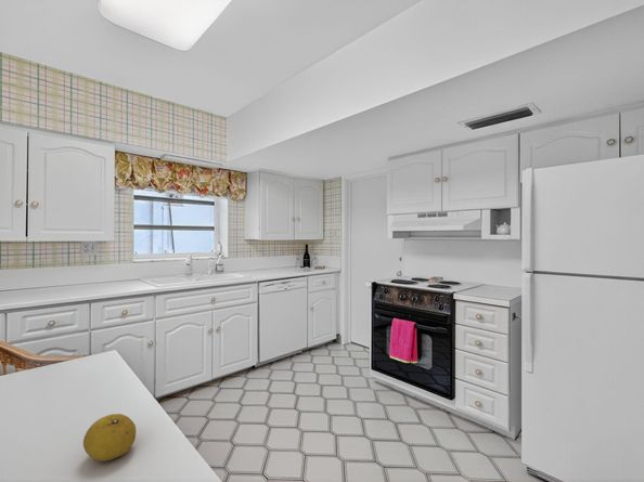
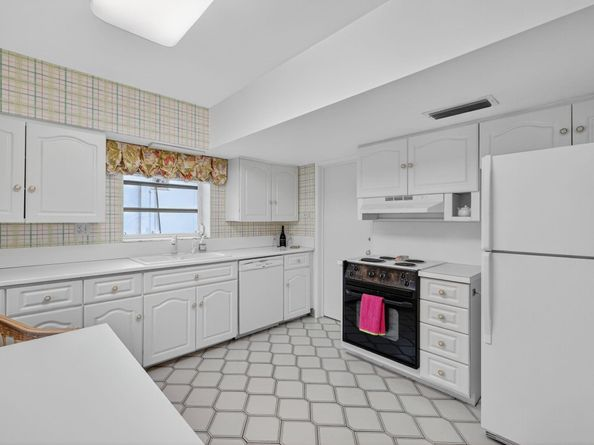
- fruit [82,413,137,463]
